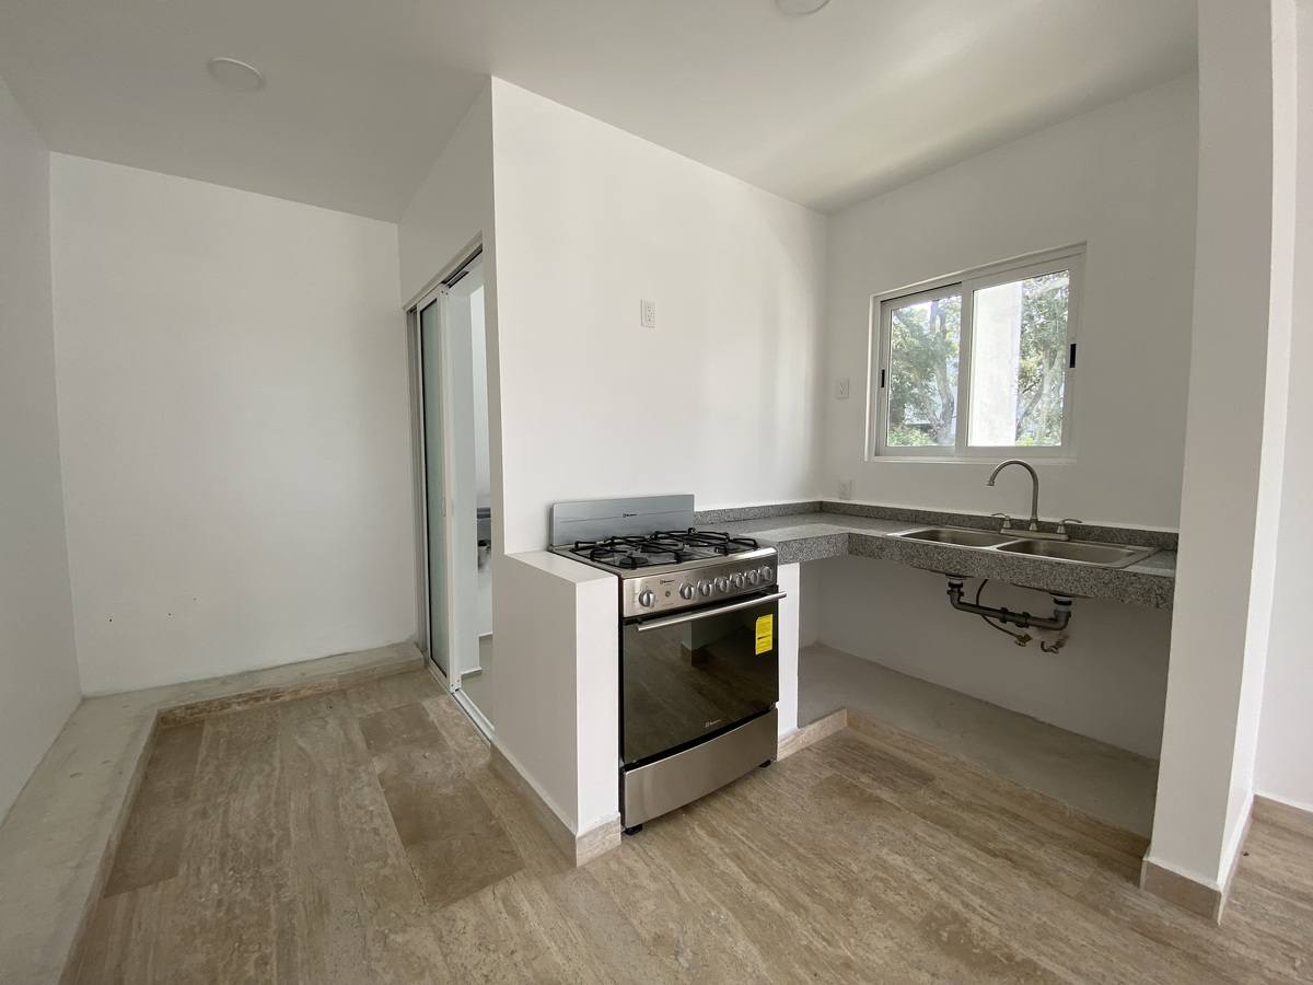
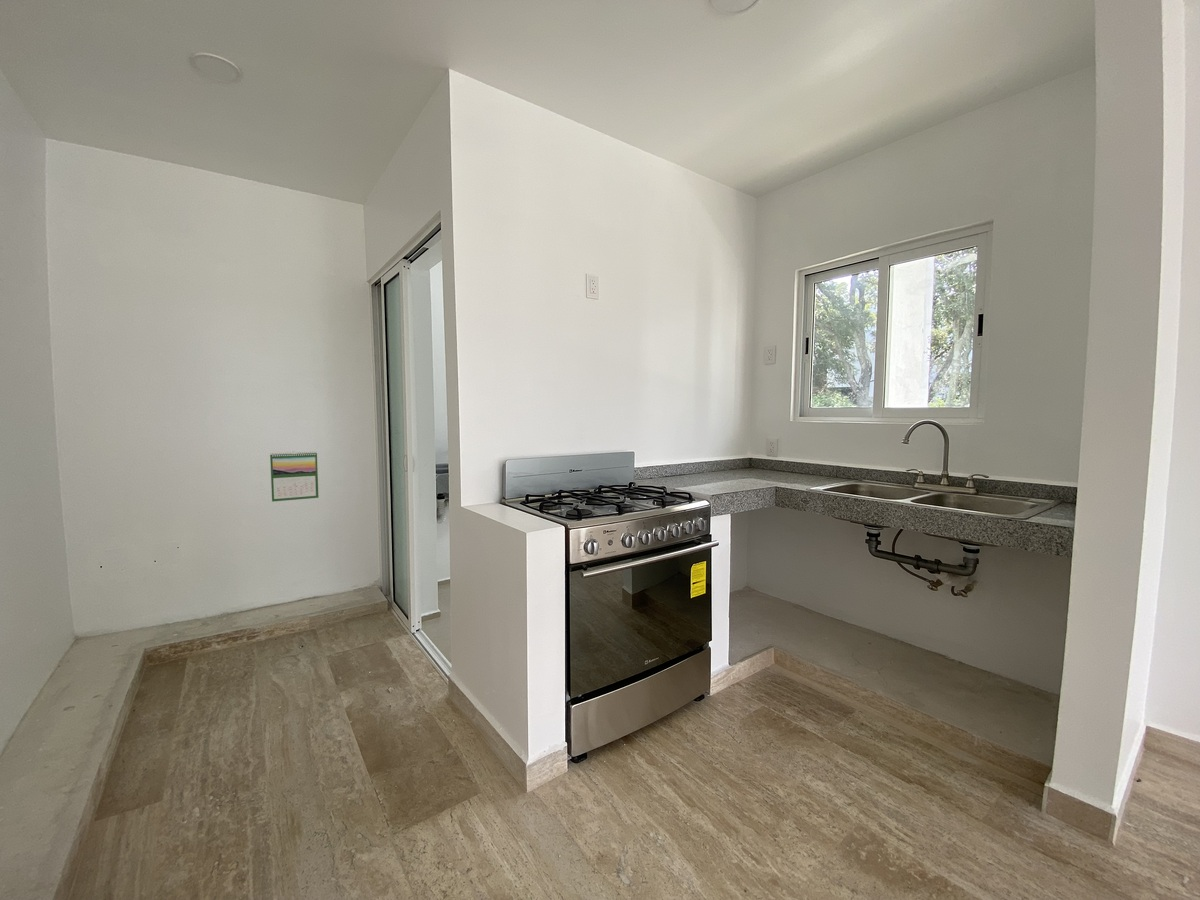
+ calendar [269,451,320,502]
